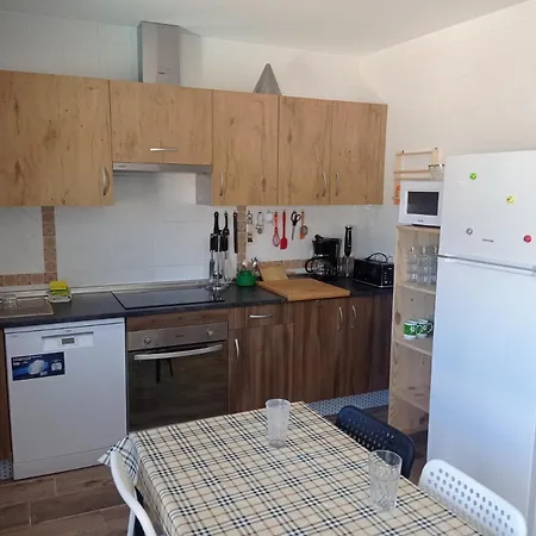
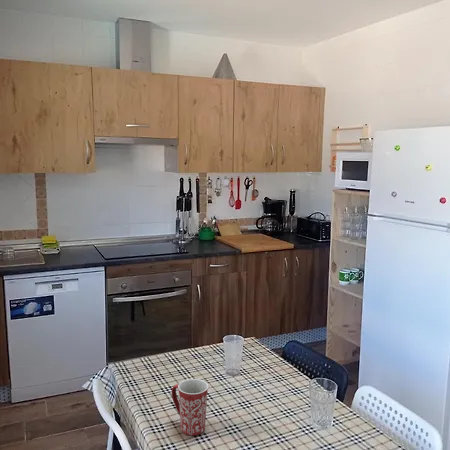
+ mug [171,378,209,436]
